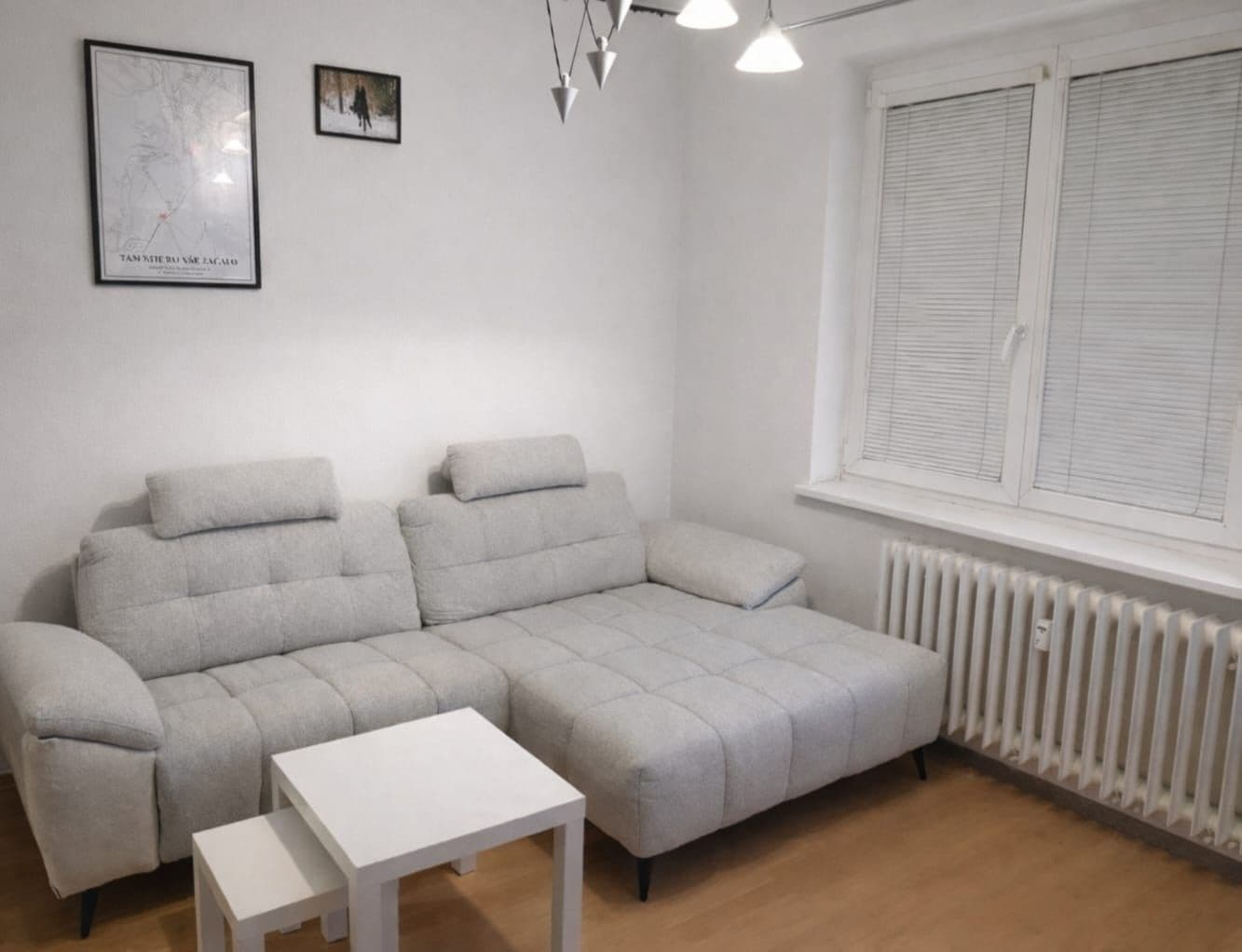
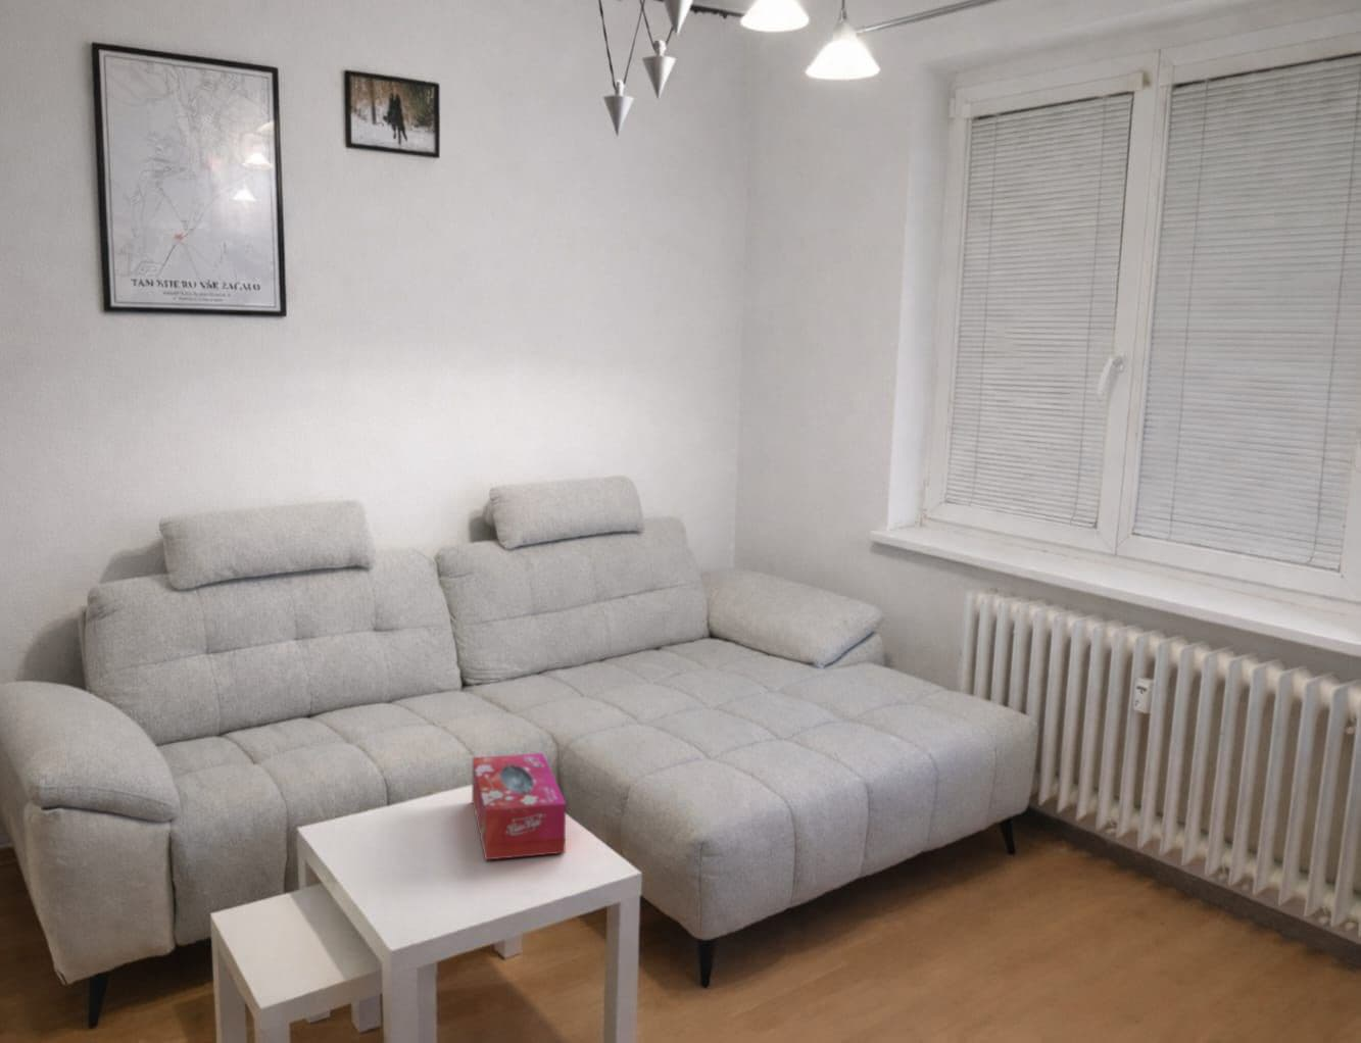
+ tissue box [471,753,567,861]
